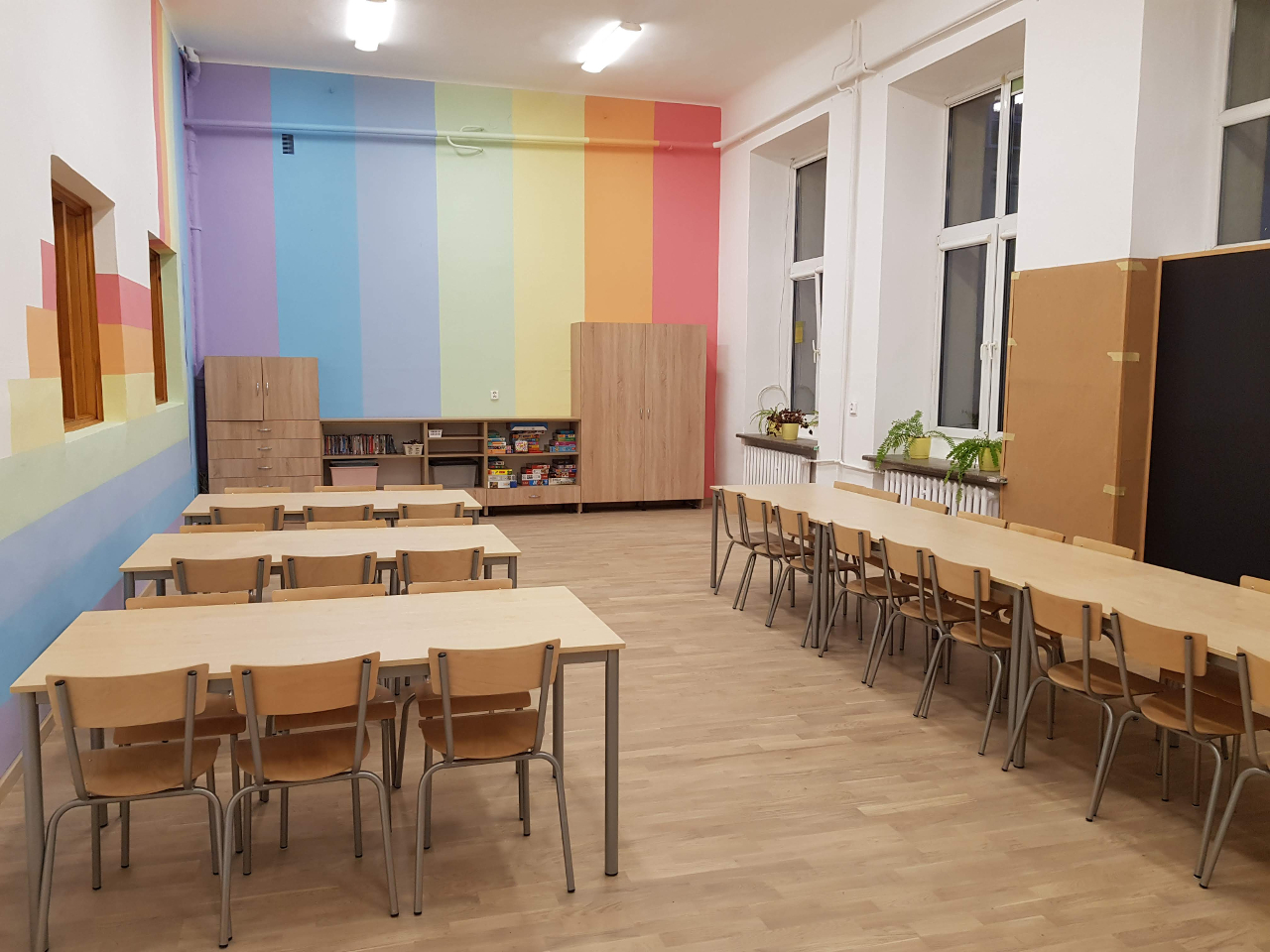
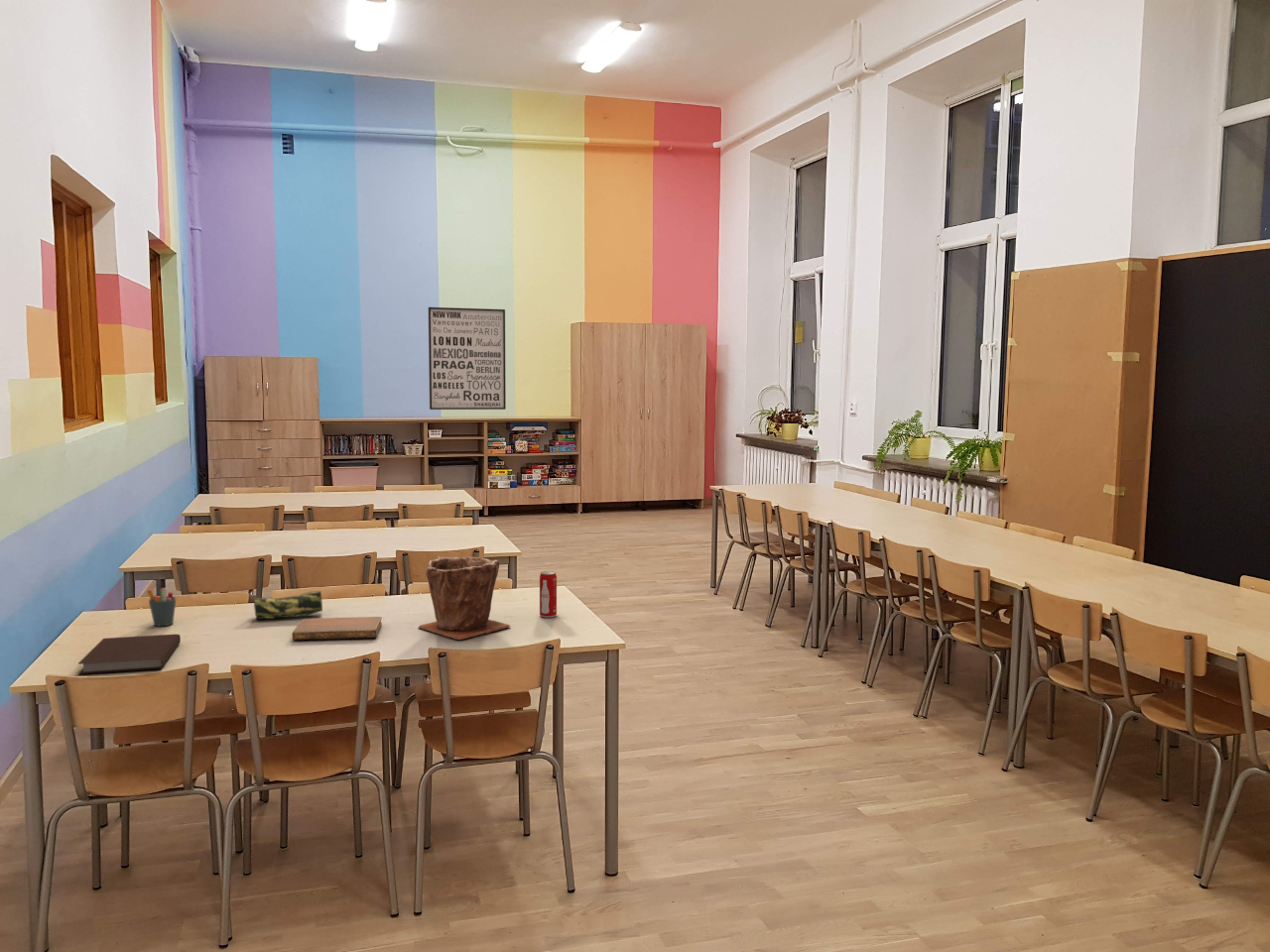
+ pencil case [249,590,323,620]
+ beverage can [539,570,558,618]
+ wall art [428,306,507,411]
+ pen holder [146,587,178,627]
+ notebook [291,616,383,641]
+ plant pot [418,555,512,641]
+ notebook [77,634,182,675]
